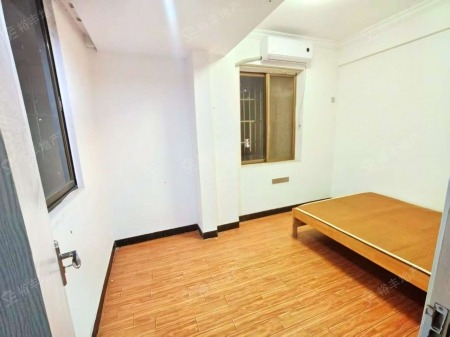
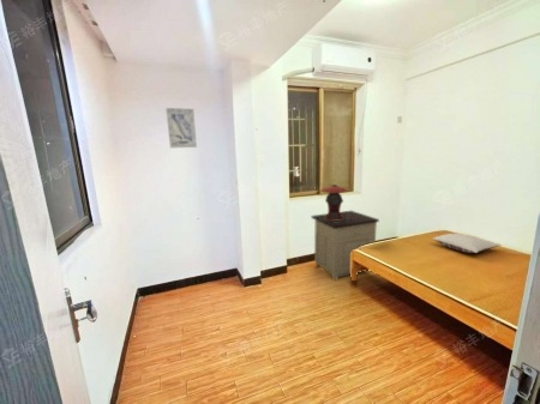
+ table lamp [317,183,349,222]
+ wall art [164,107,198,149]
+ pillow [432,231,503,254]
+ nightstand [311,210,380,282]
